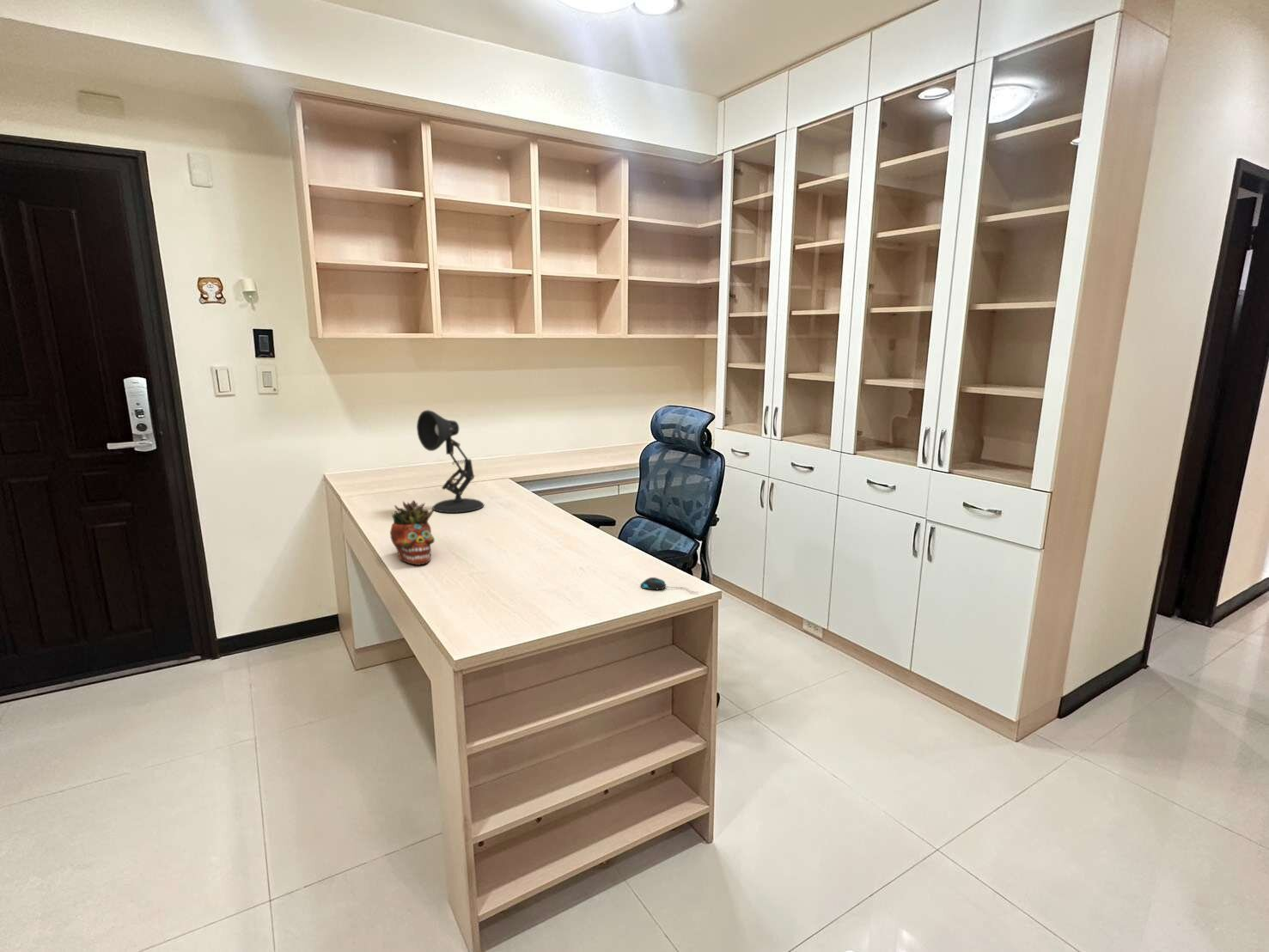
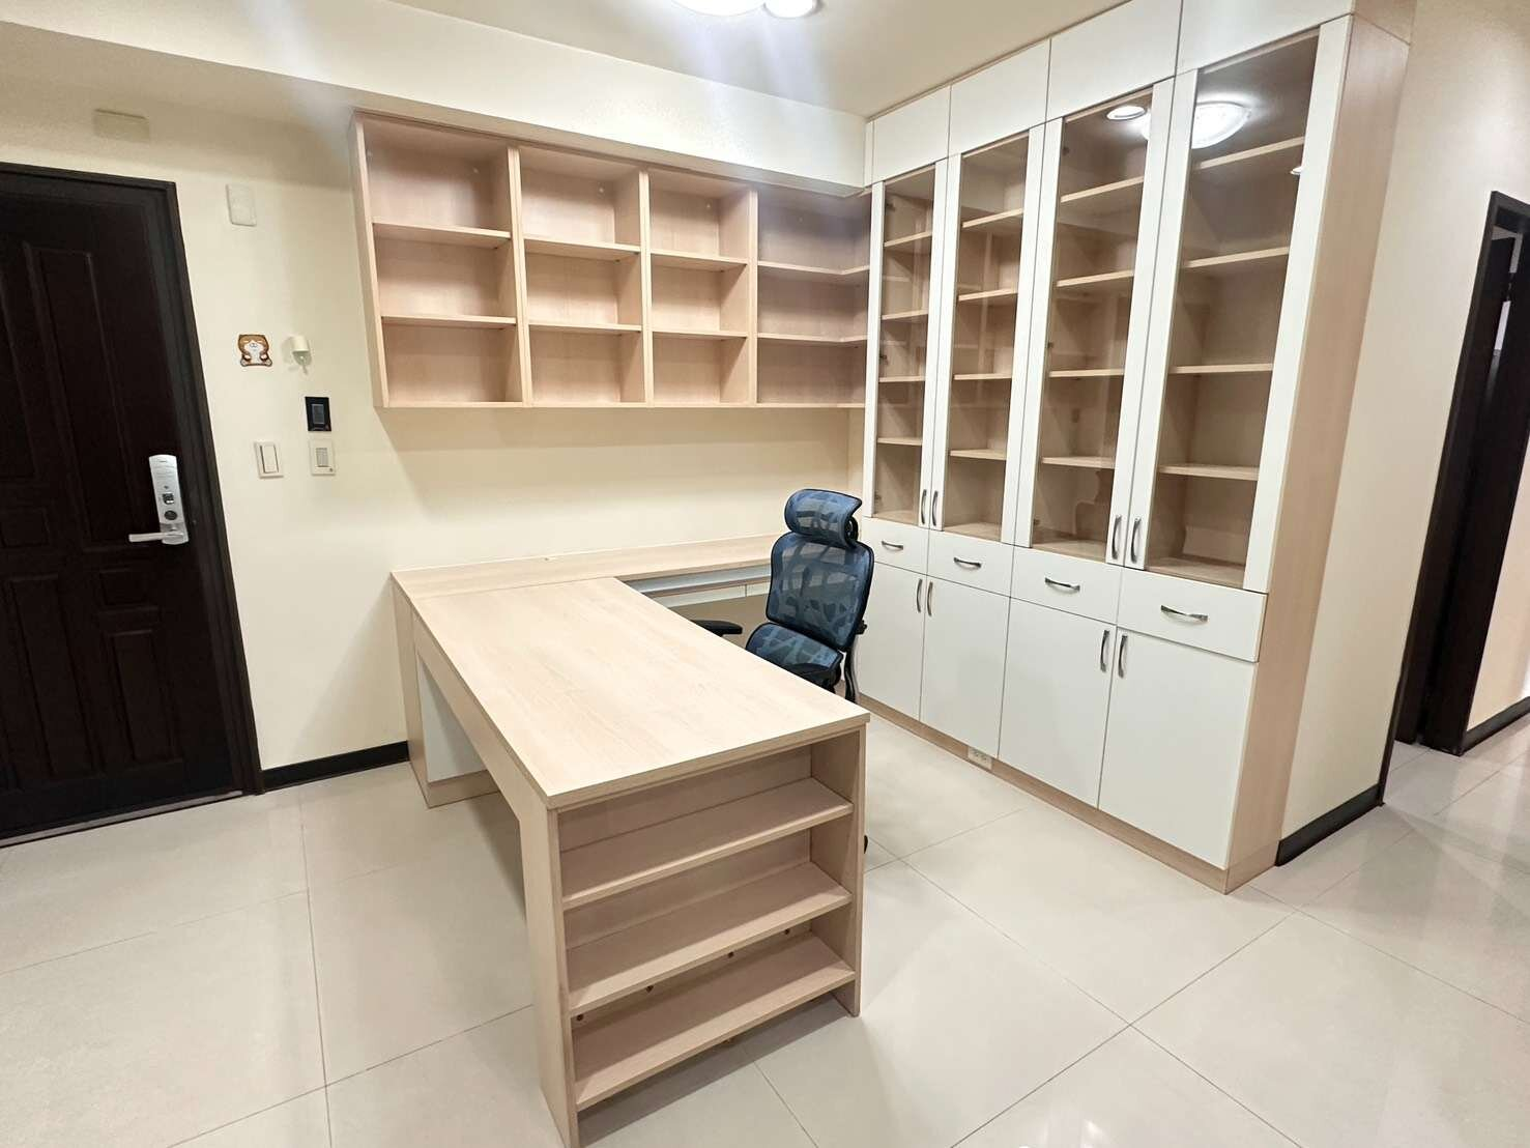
- desk lamp [416,409,485,514]
- succulent planter [389,499,436,565]
- mouse [639,577,699,594]
